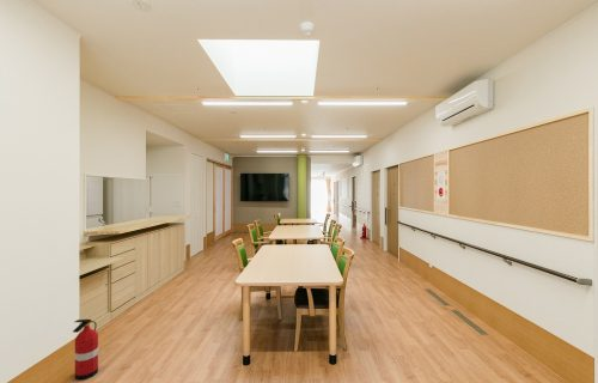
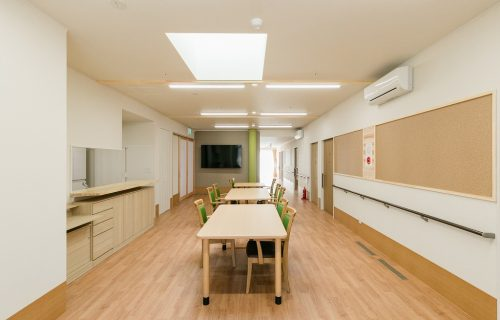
- fire extinguisher [72,318,99,381]
